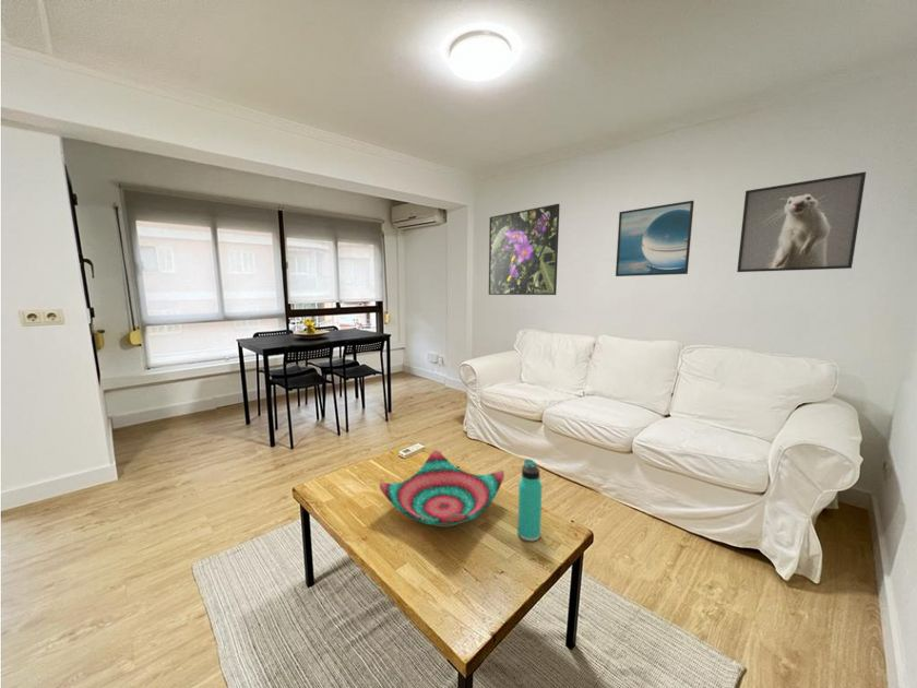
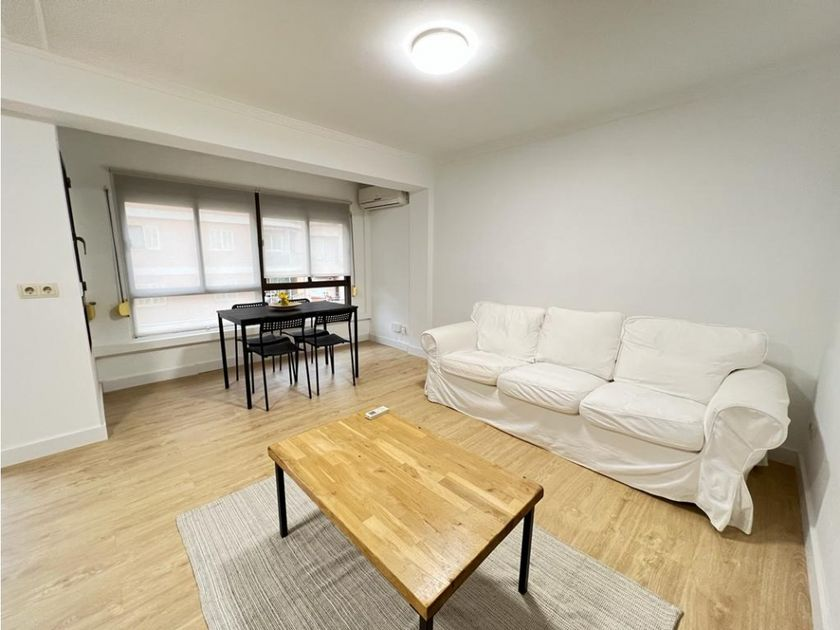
- thermos bottle [516,459,544,543]
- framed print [615,200,695,277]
- decorative bowl [379,449,505,529]
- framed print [736,170,867,273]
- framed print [488,203,561,296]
